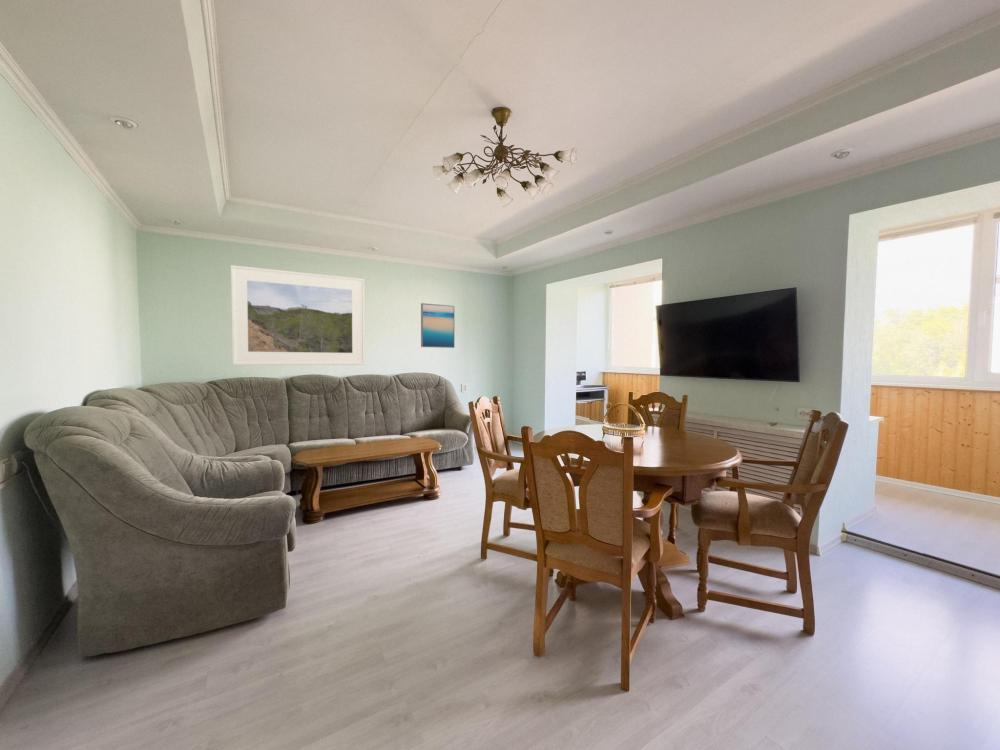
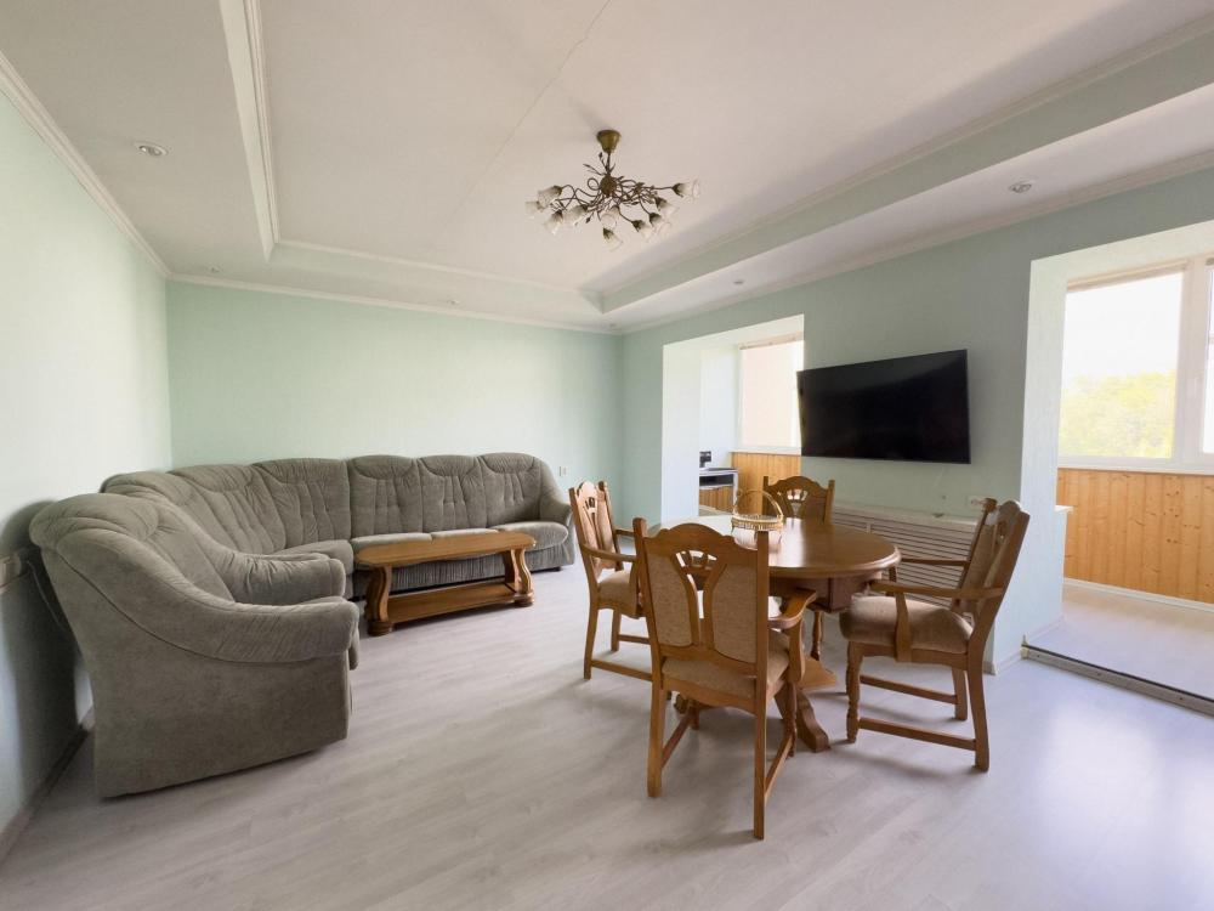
- wall art [420,302,456,349]
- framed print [230,264,366,366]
